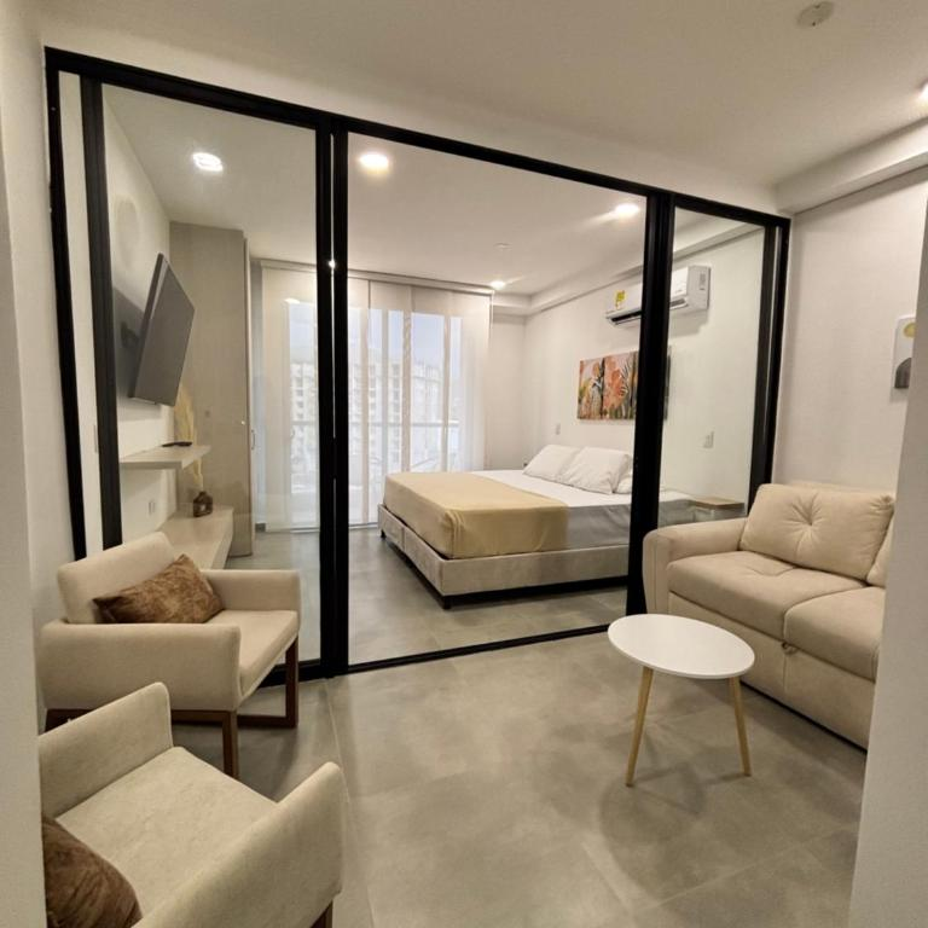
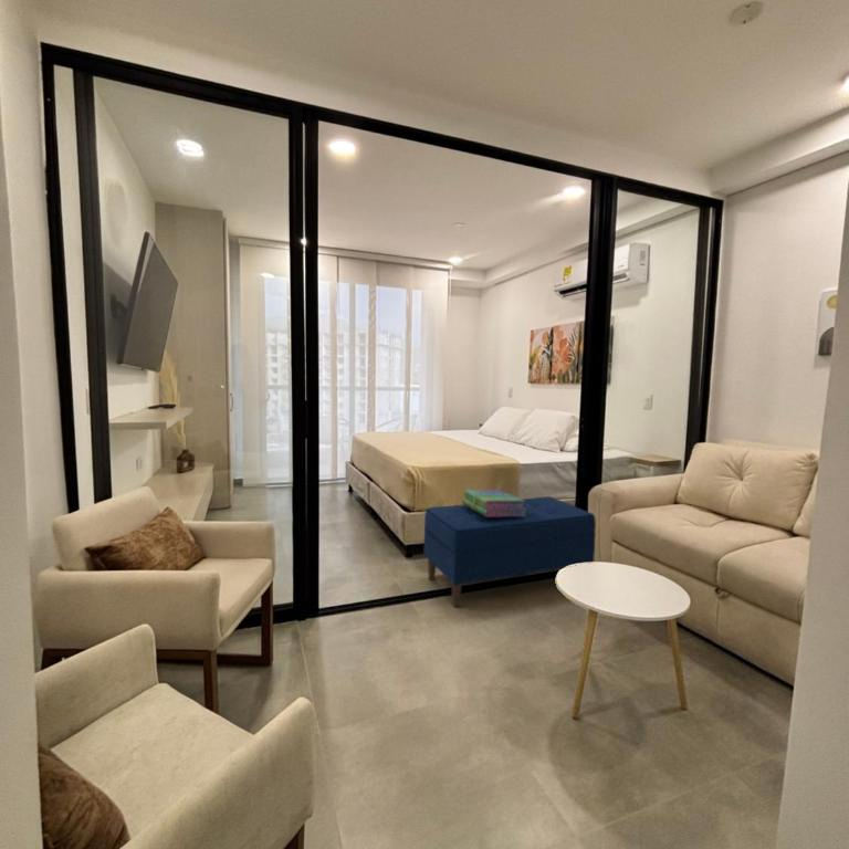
+ stack of books [461,489,526,517]
+ bench [423,495,597,608]
